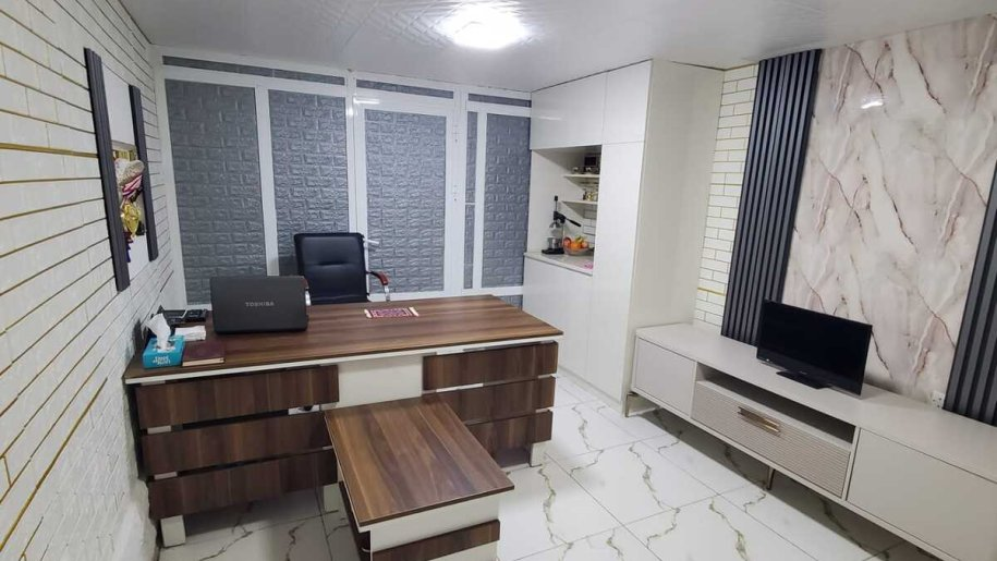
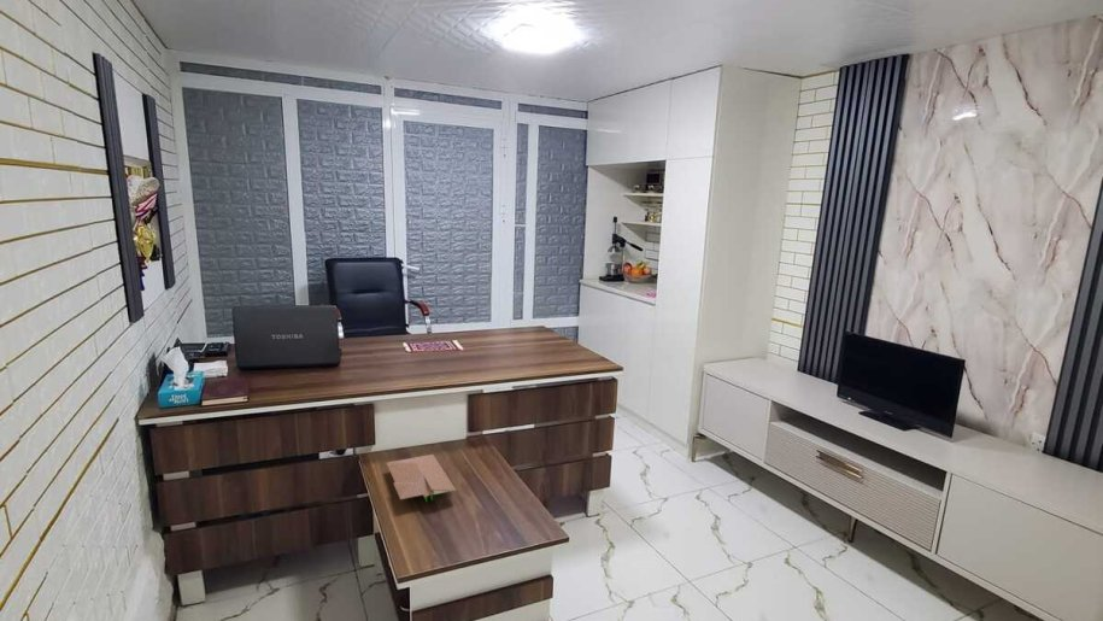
+ document tray [386,453,457,502]
